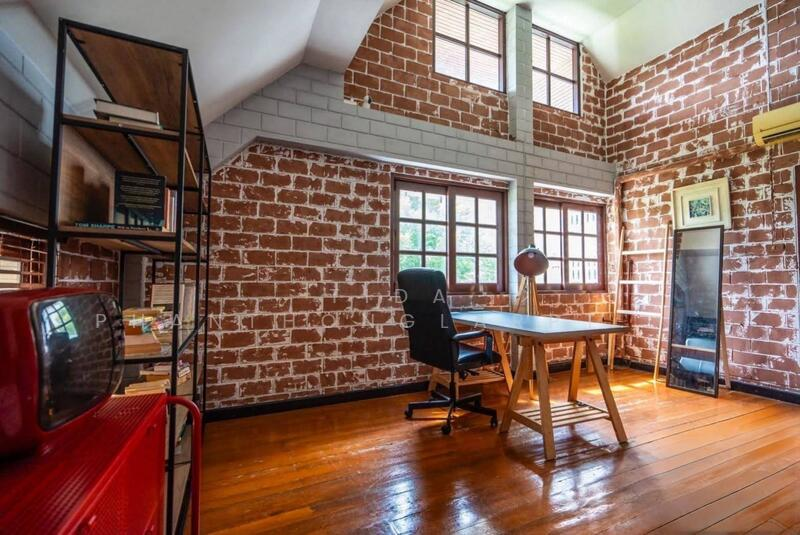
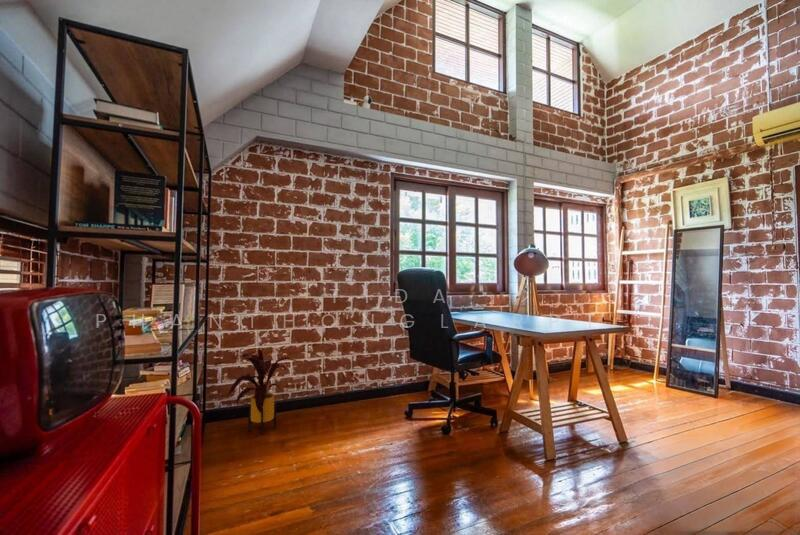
+ house plant [225,348,299,436]
